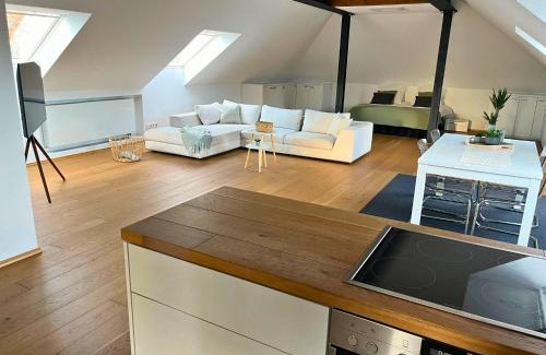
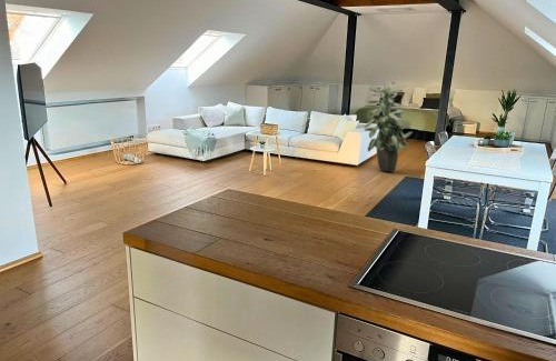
+ indoor plant [363,81,414,172]
